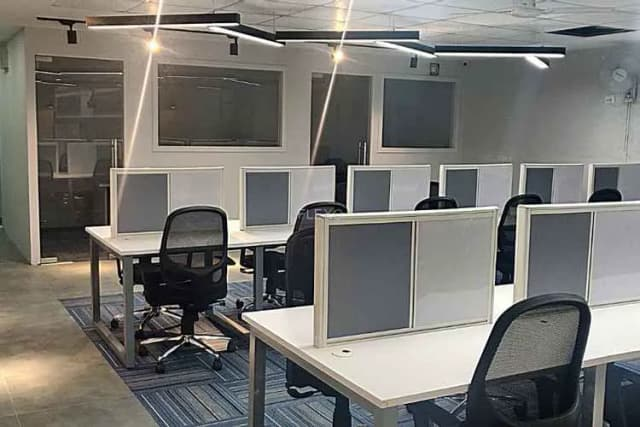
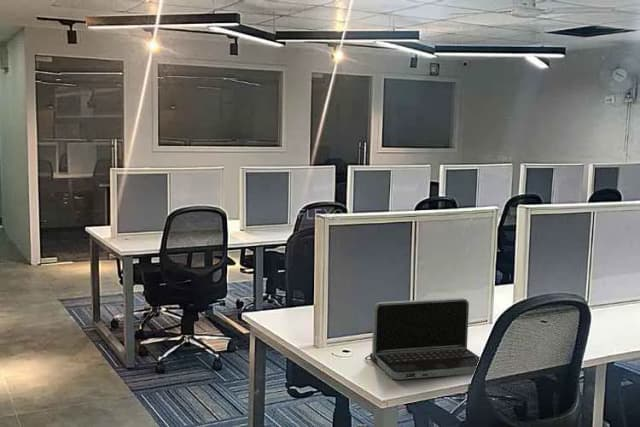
+ laptop [364,297,481,381]
